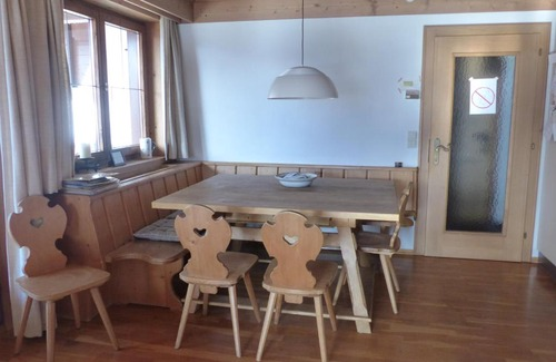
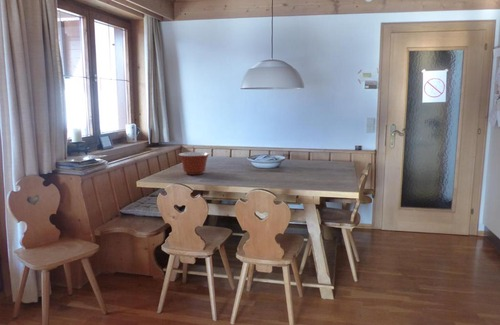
+ mixing bowl [177,151,210,176]
